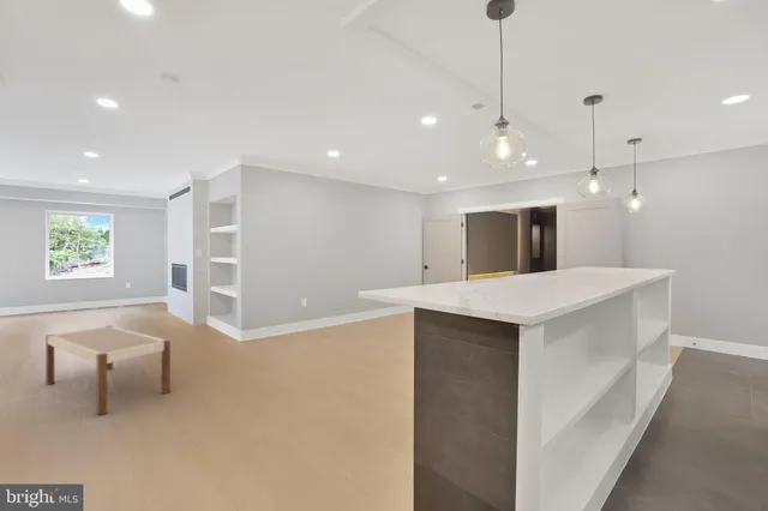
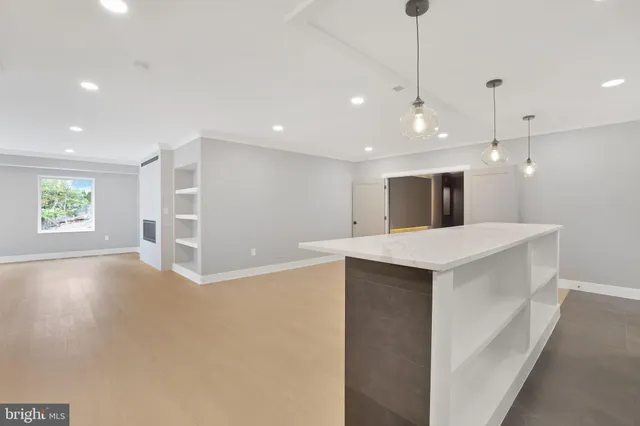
- bench [44,325,172,416]
